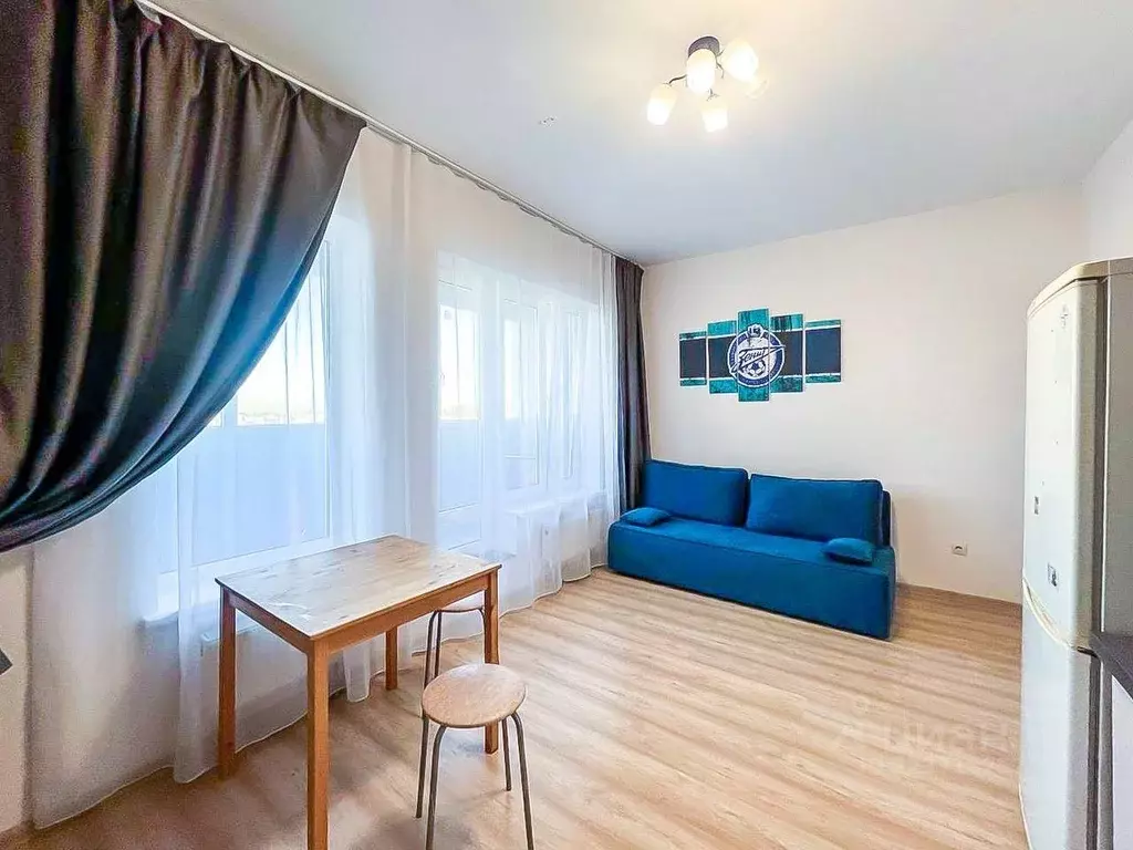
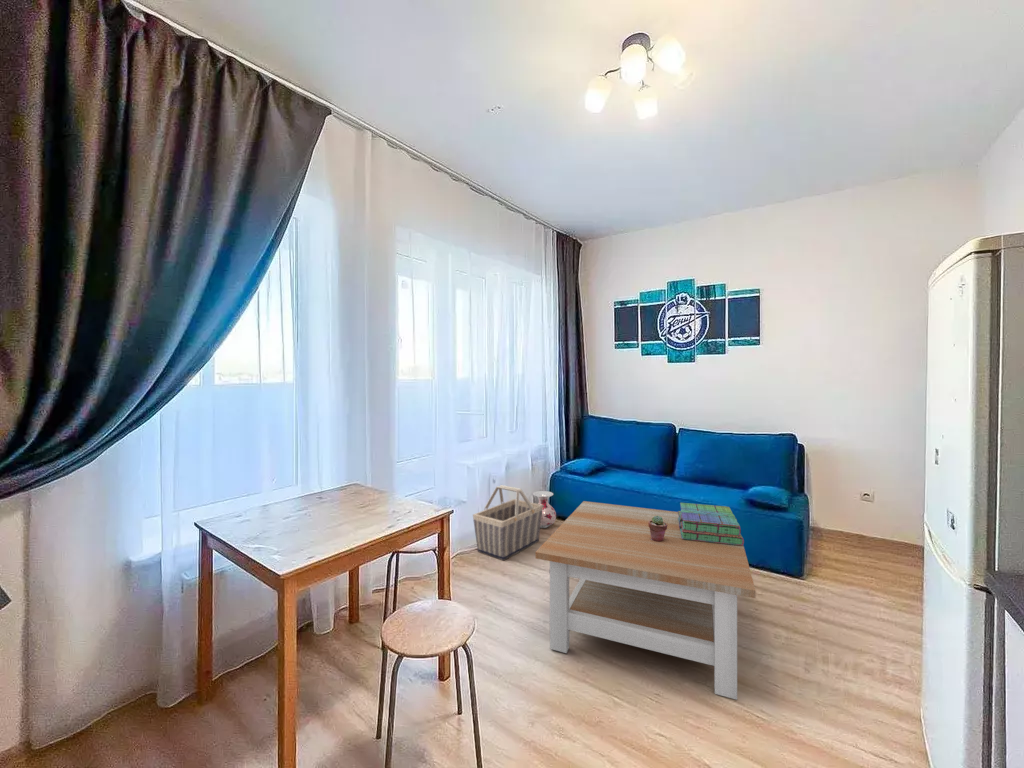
+ coffee table [534,500,757,701]
+ potted succulent [648,516,667,542]
+ basket [472,484,543,562]
+ stack of books [677,502,745,546]
+ vase [532,490,557,529]
